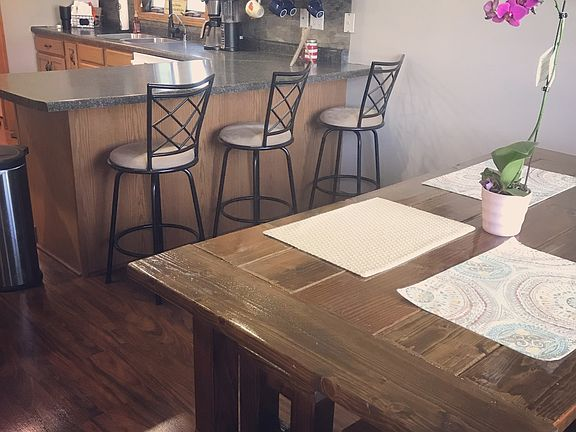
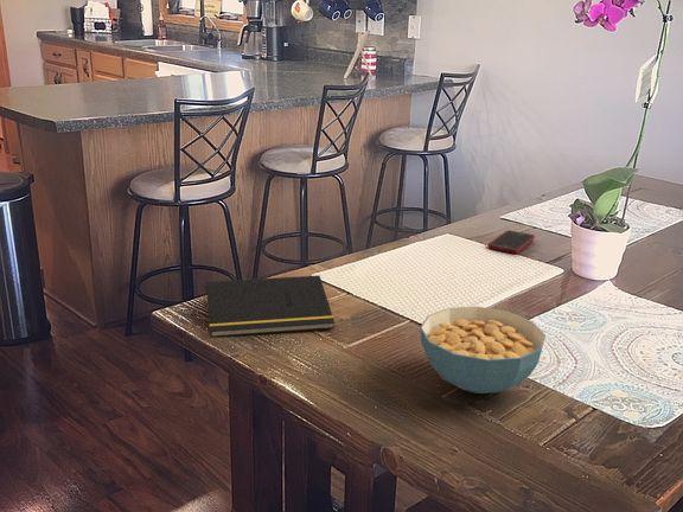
+ notepad [203,275,336,339]
+ cell phone [487,230,536,255]
+ cereal bowl [419,306,547,395]
